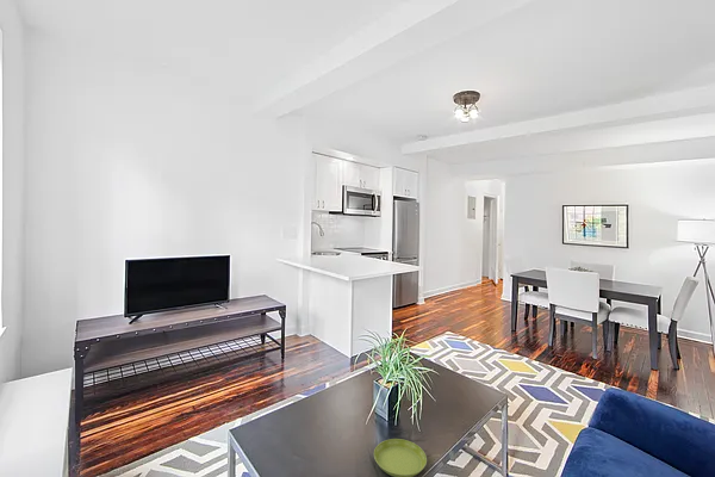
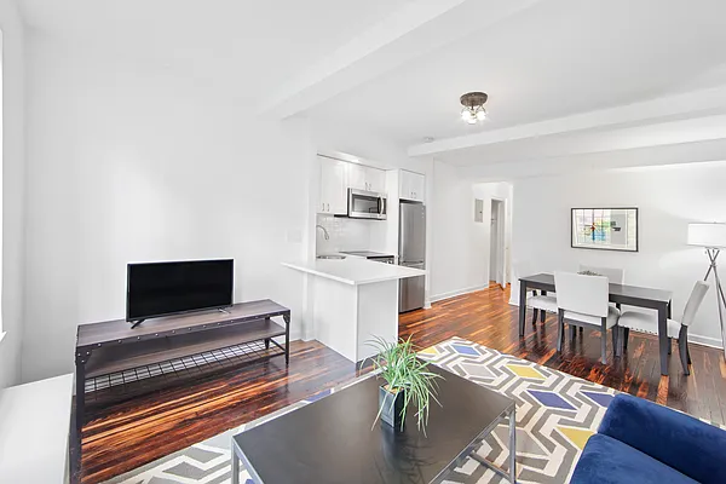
- saucer [373,438,428,477]
